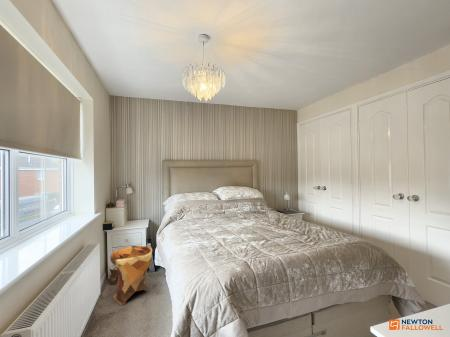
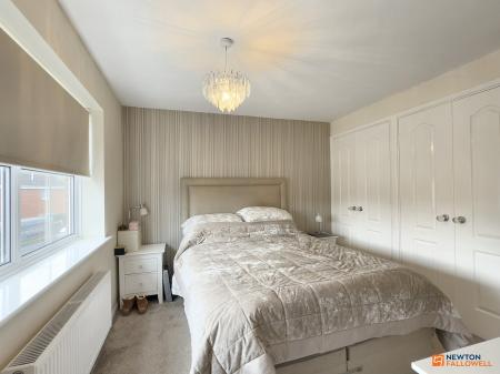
- woven basket [109,245,153,306]
